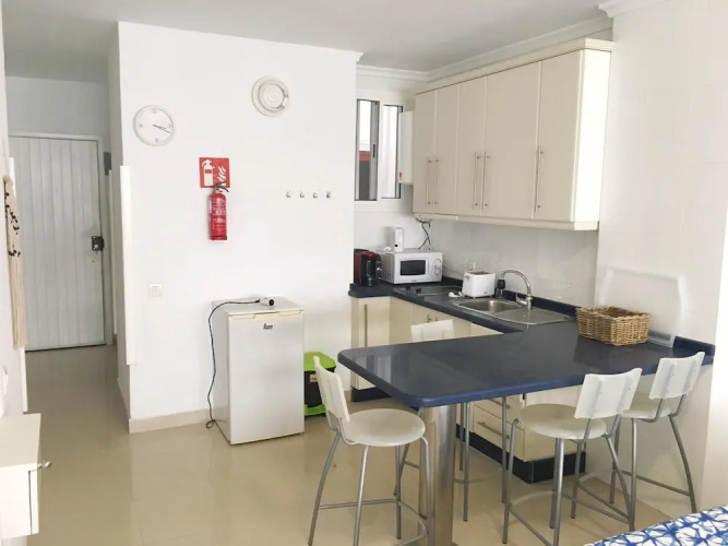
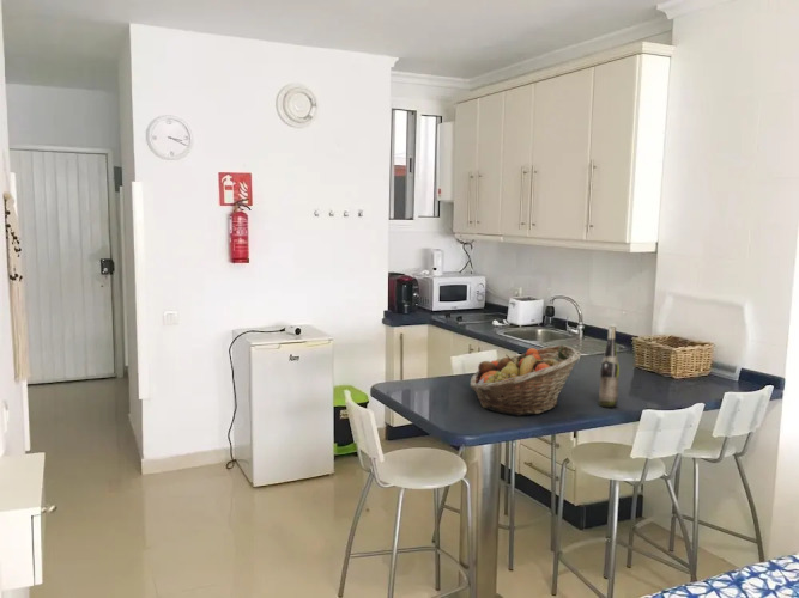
+ wine bottle [598,325,621,409]
+ fruit basket [470,343,582,417]
